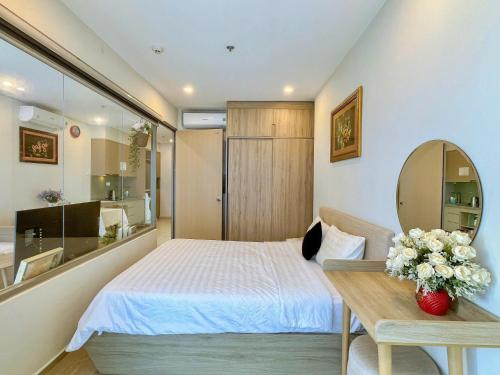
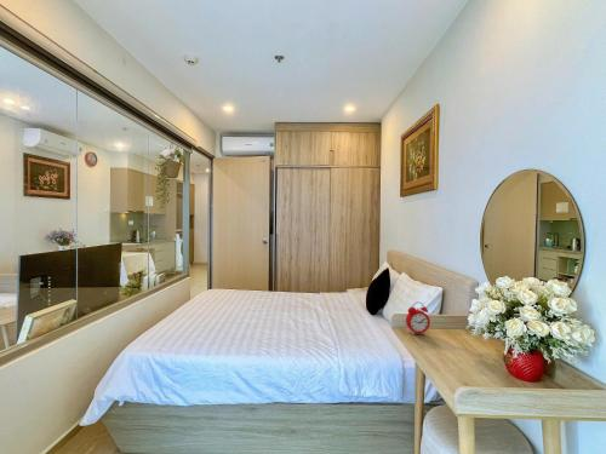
+ alarm clock [405,300,431,335]
